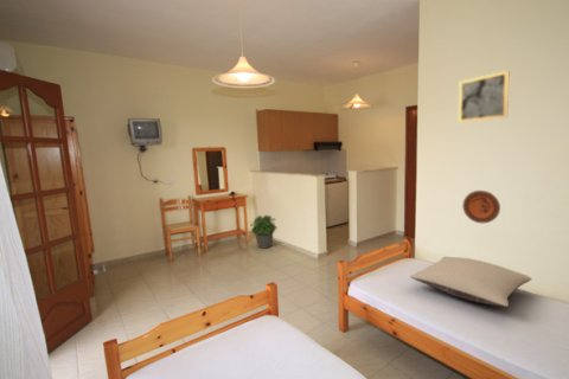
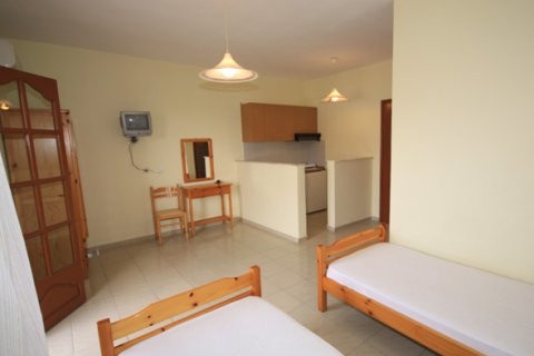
- wall art [458,70,510,123]
- pillow [409,256,532,308]
- decorative plate [461,190,501,224]
- potted plant [249,213,277,249]
